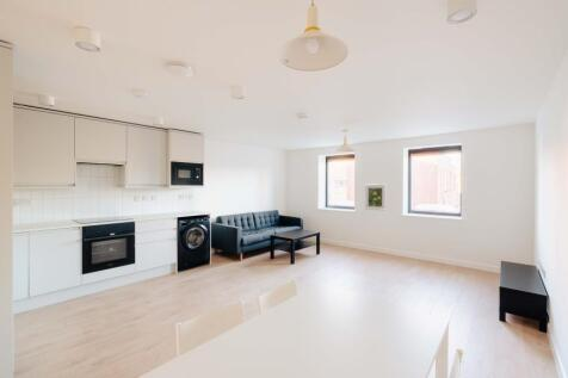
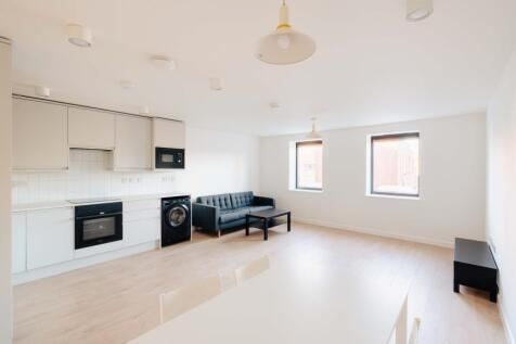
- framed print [364,184,387,212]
